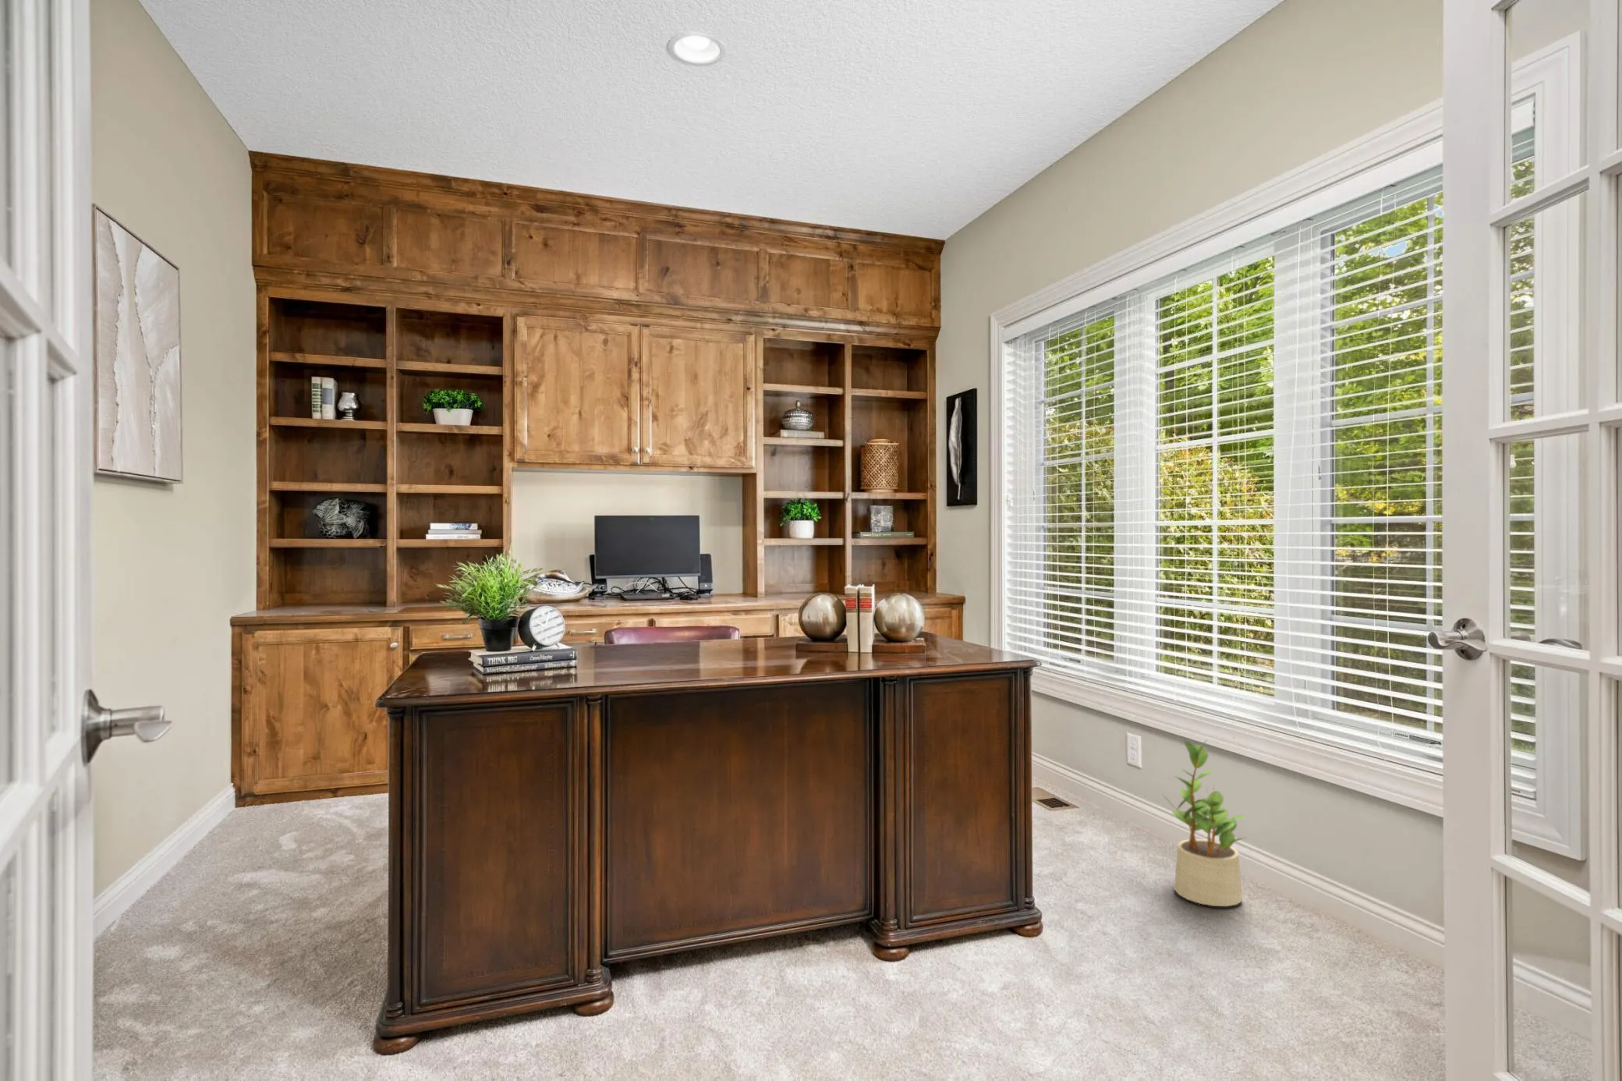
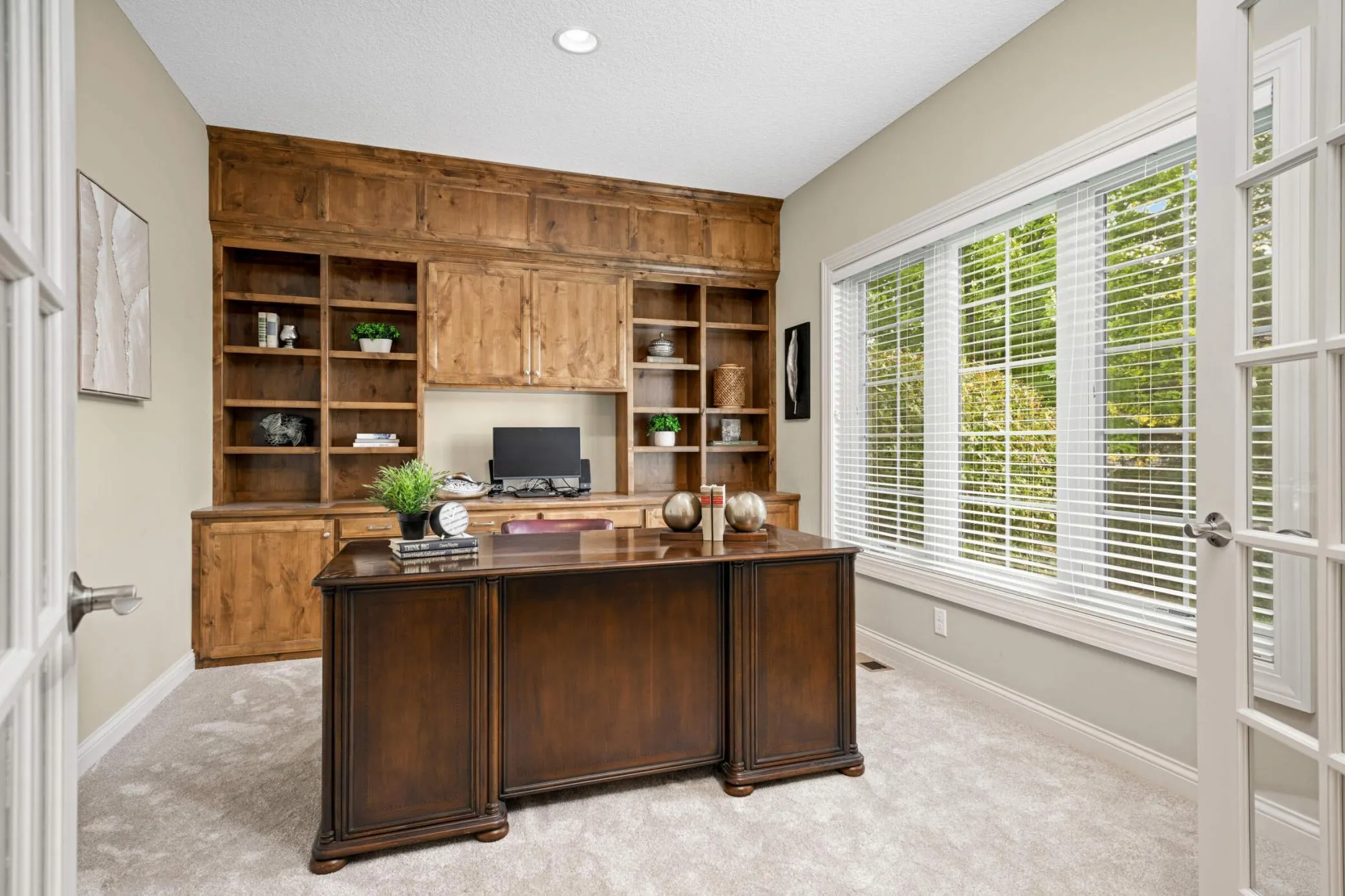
- potted plant [1161,740,1248,907]
